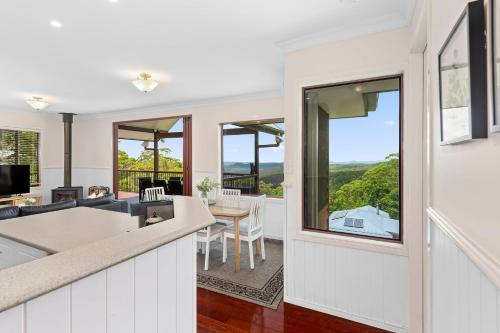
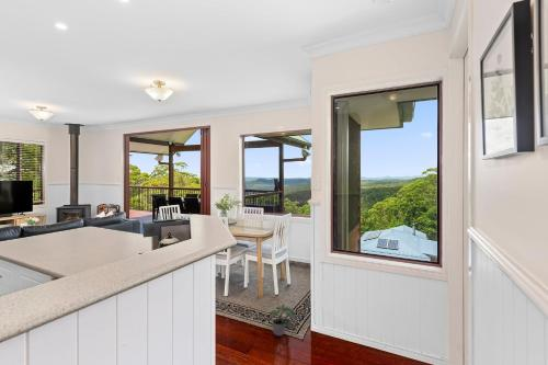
+ potted plant [267,304,296,338]
